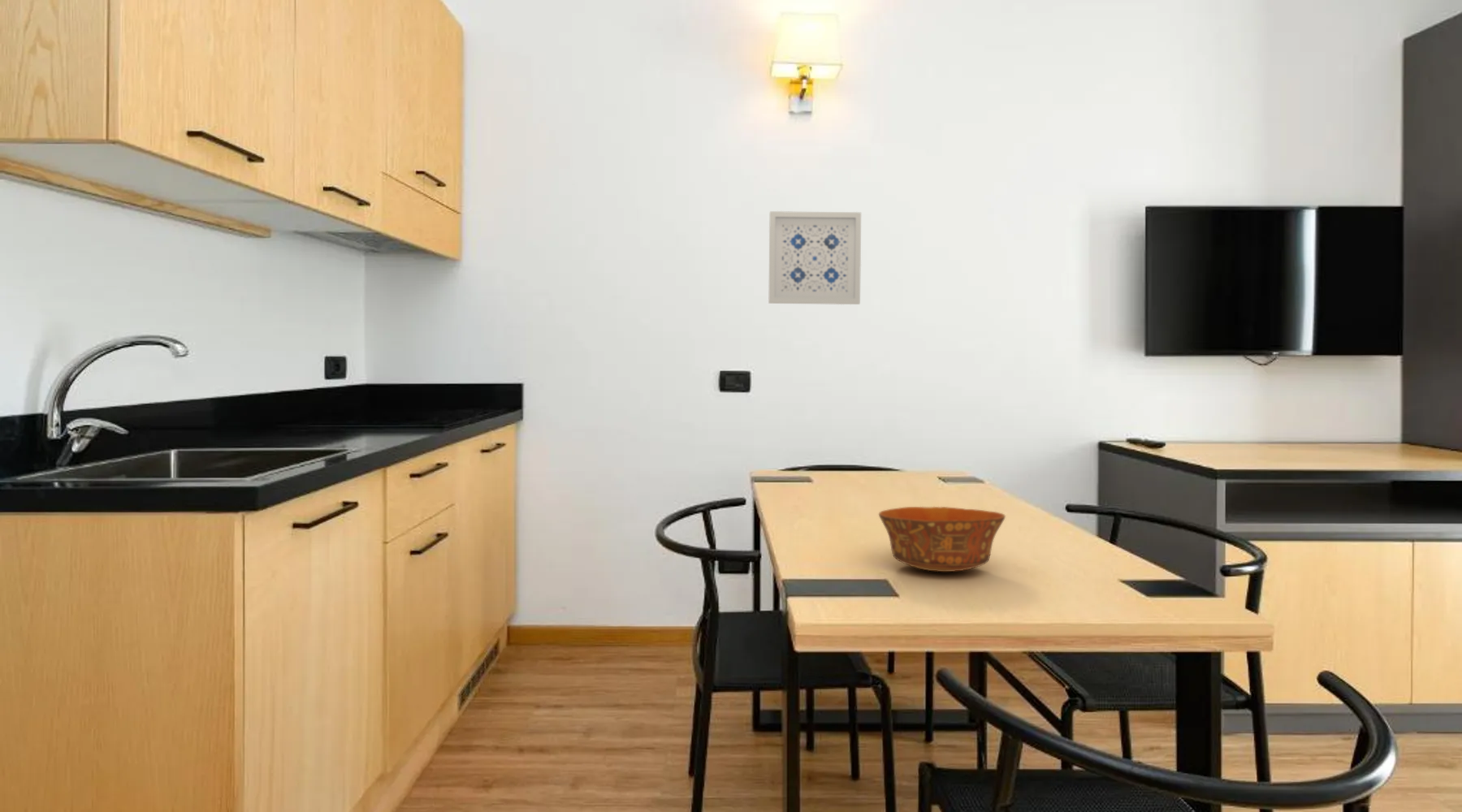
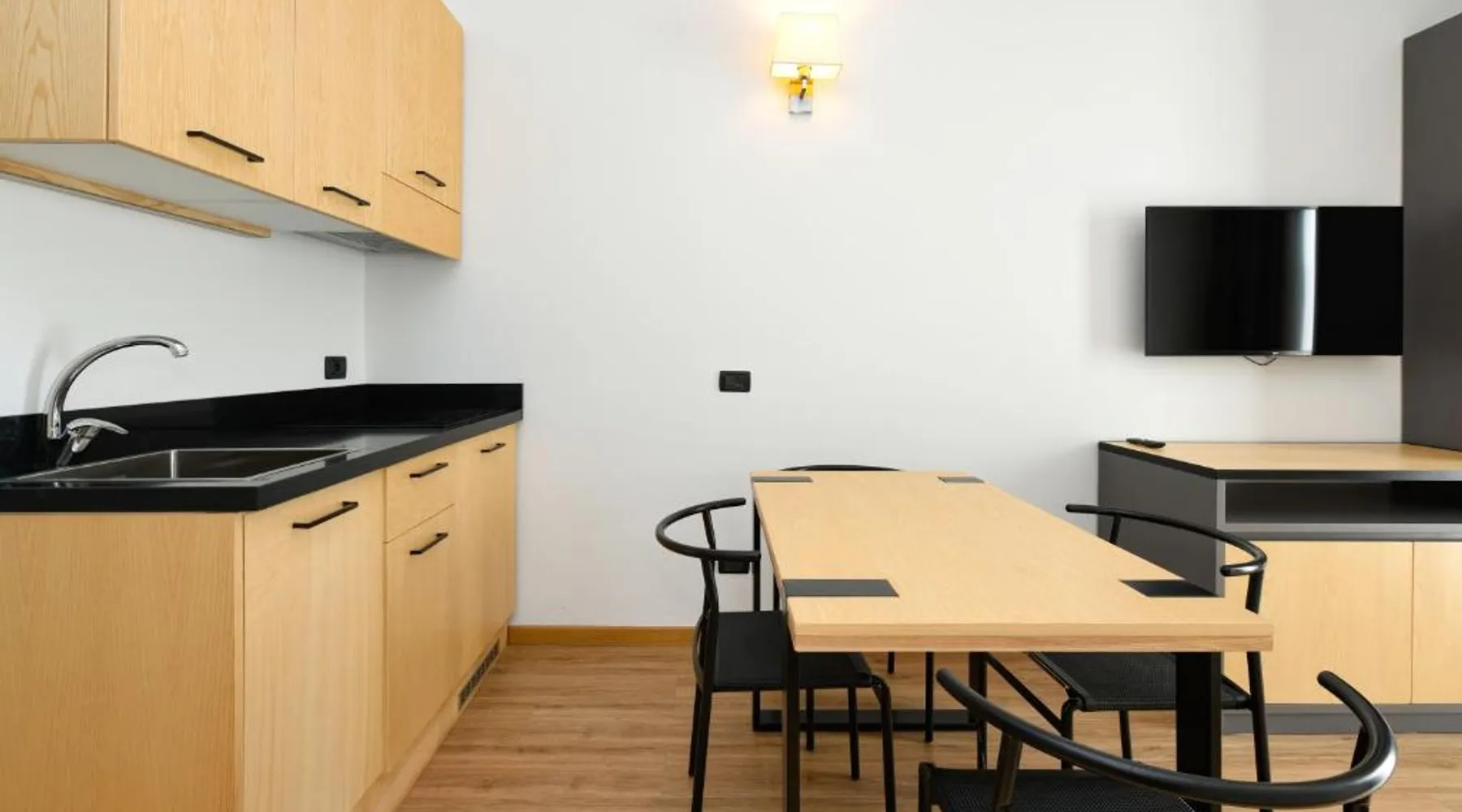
- bowl [878,506,1006,572]
- wall art [768,210,862,305]
